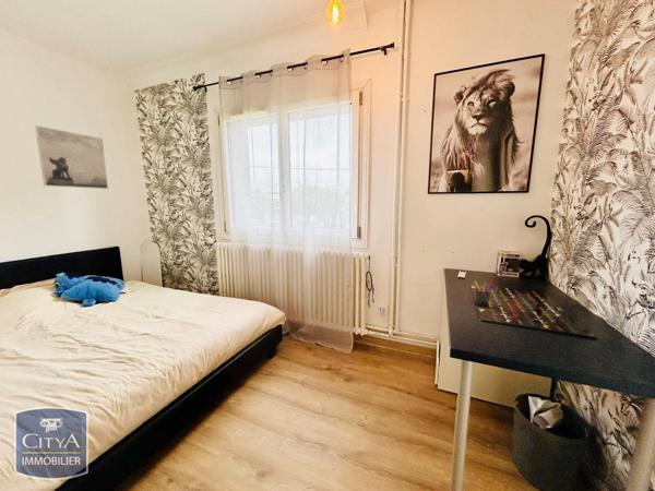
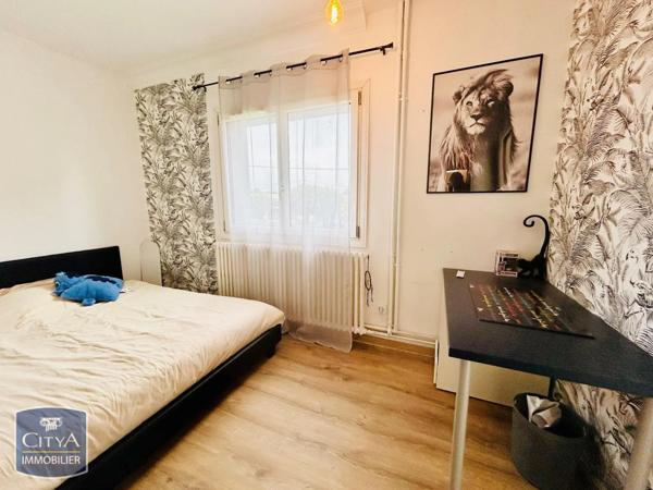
- pen holder [474,279,495,308]
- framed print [34,124,109,190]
